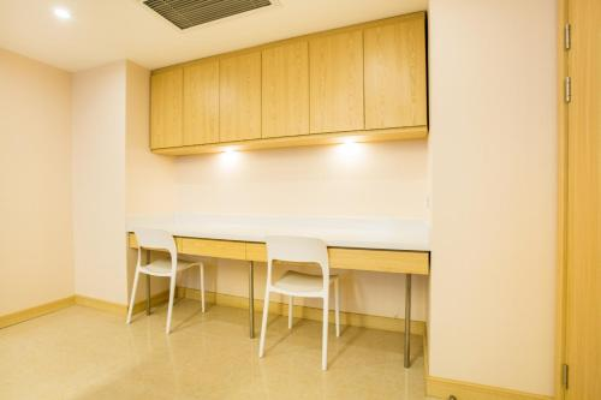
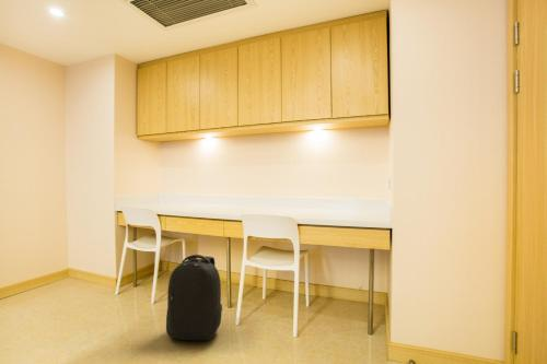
+ backpack [165,254,223,342]
